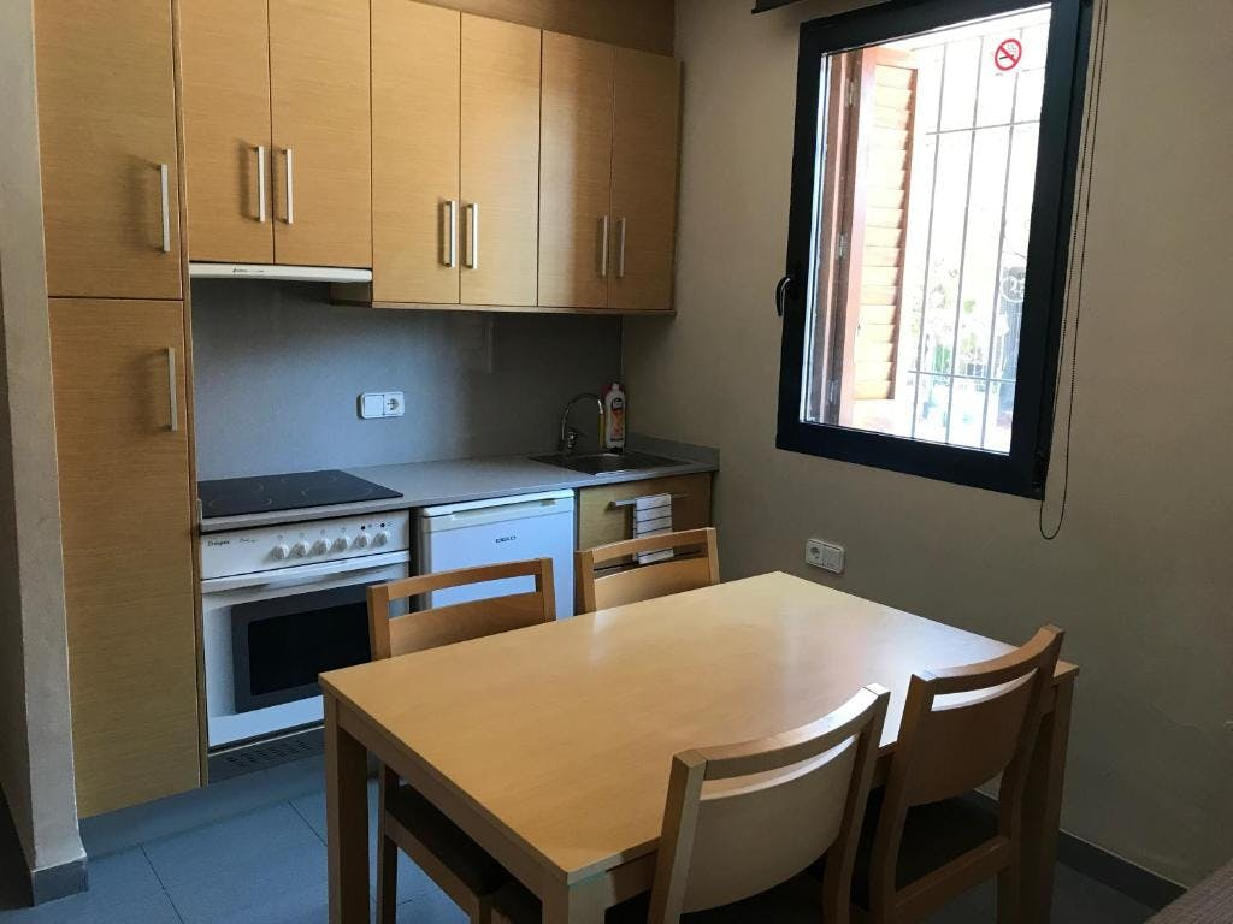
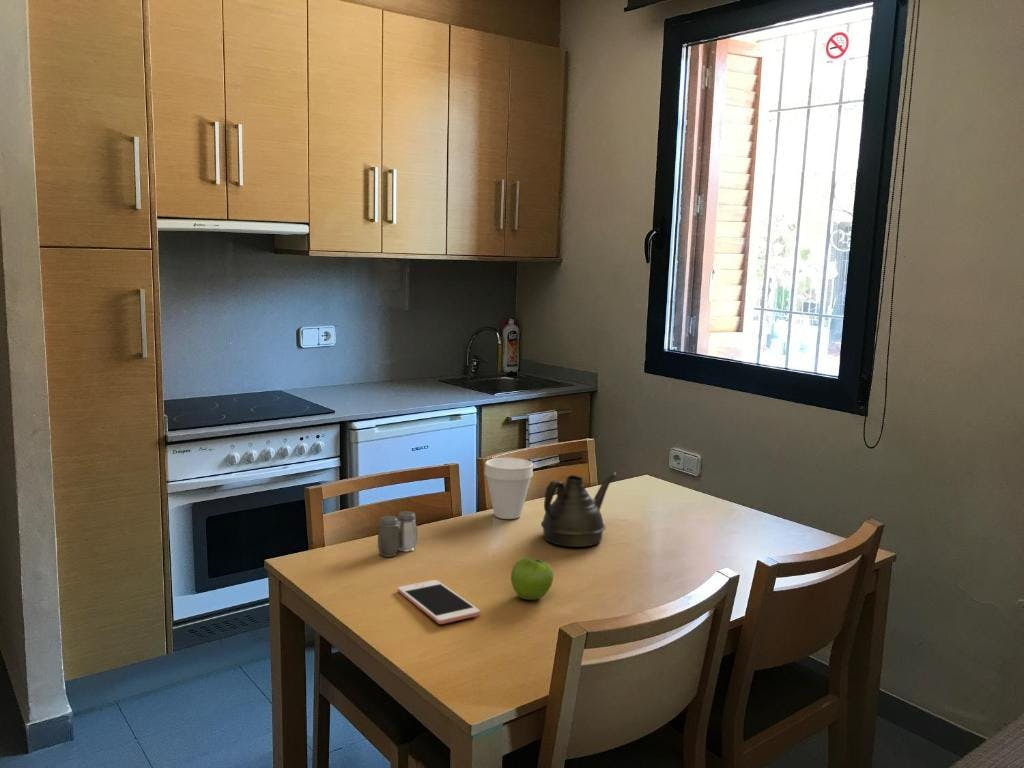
+ teapot [540,472,617,548]
+ cup [484,457,534,520]
+ salt and pepper shaker [377,510,418,558]
+ cell phone [397,579,481,625]
+ fruit [510,557,555,601]
